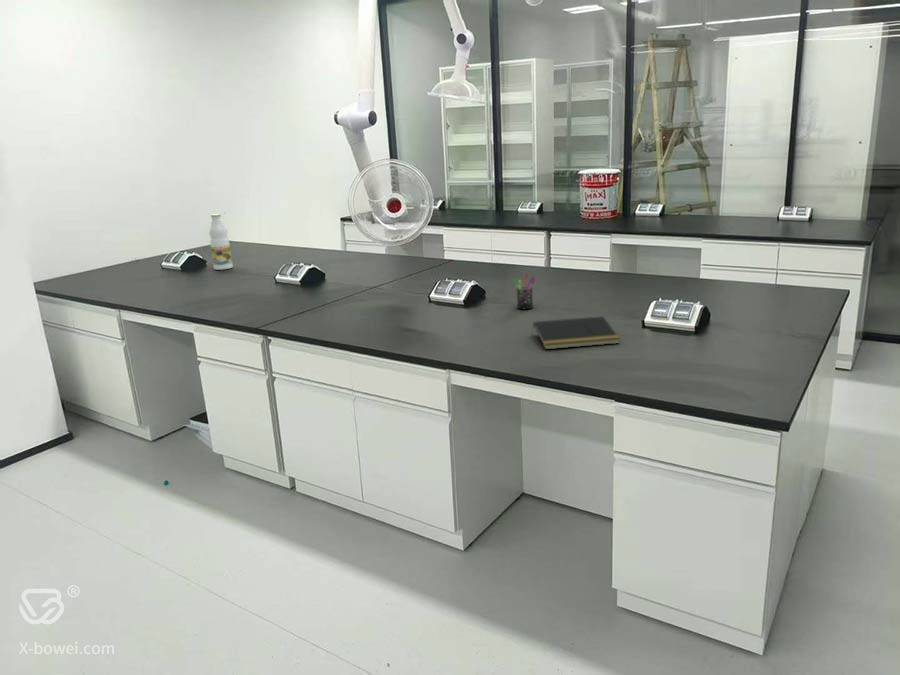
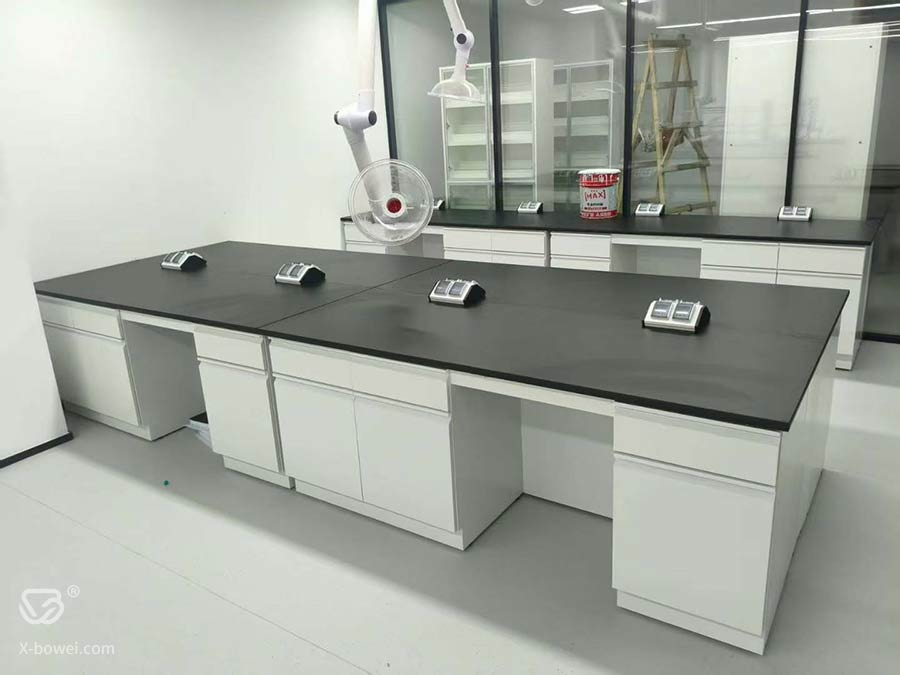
- notepad [531,315,621,350]
- bottle [208,213,233,271]
- pen holder [511,272,536,310]
